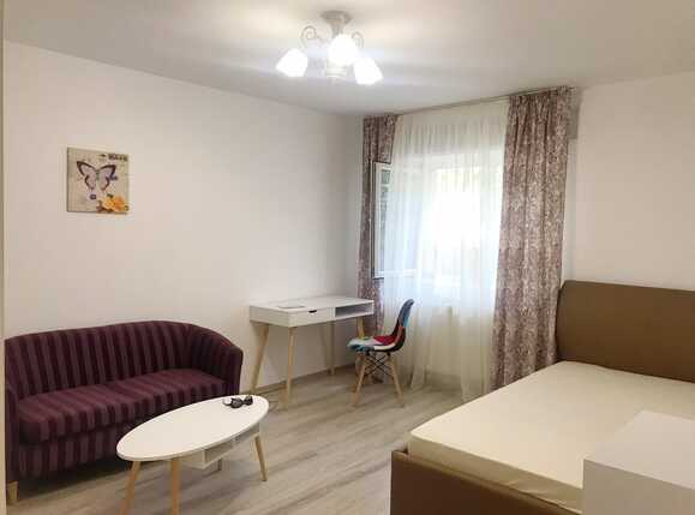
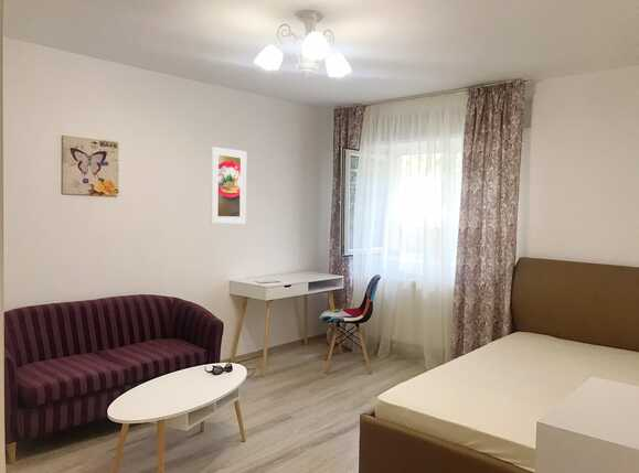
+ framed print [210,146,247,225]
